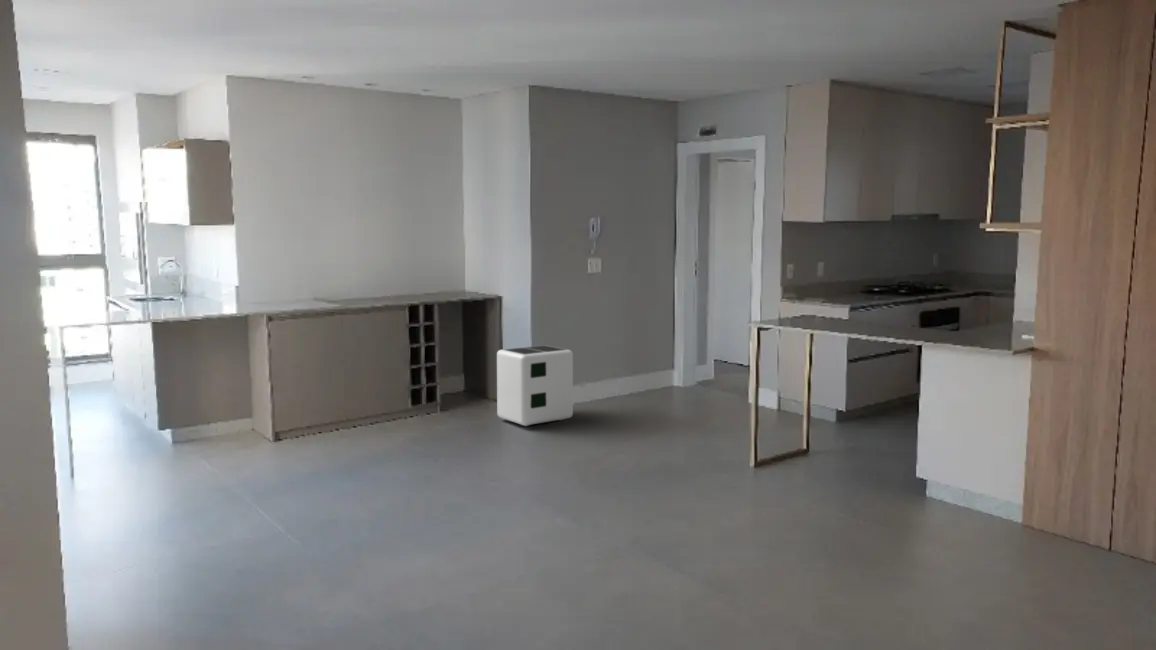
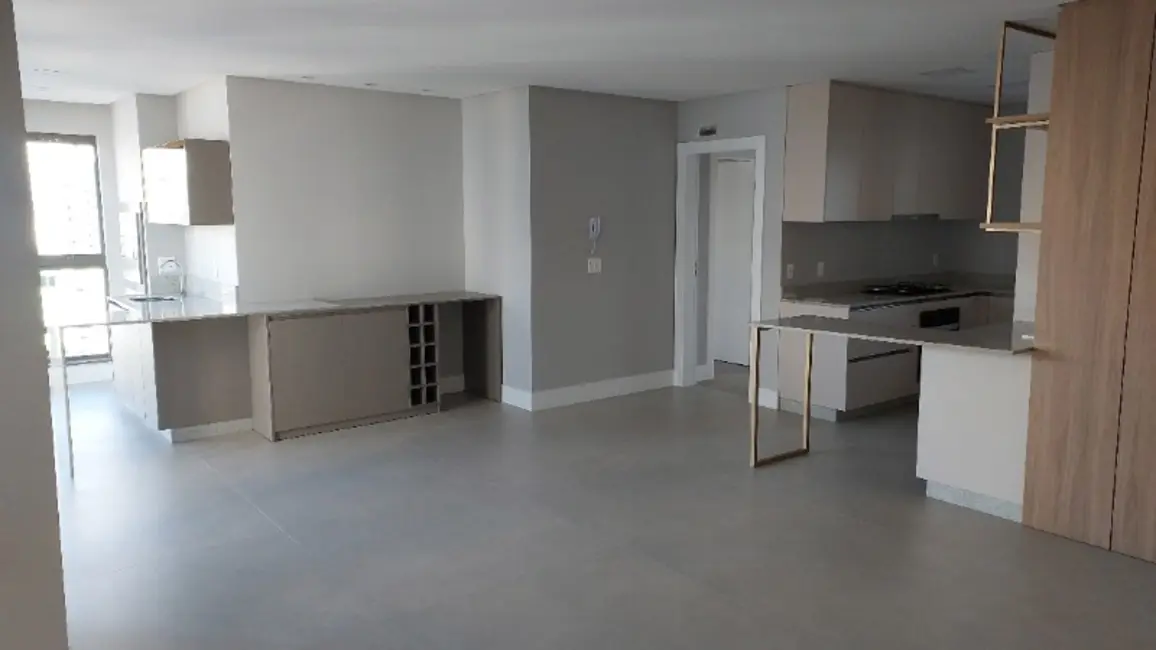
- air purifier [496,344,574,427]
